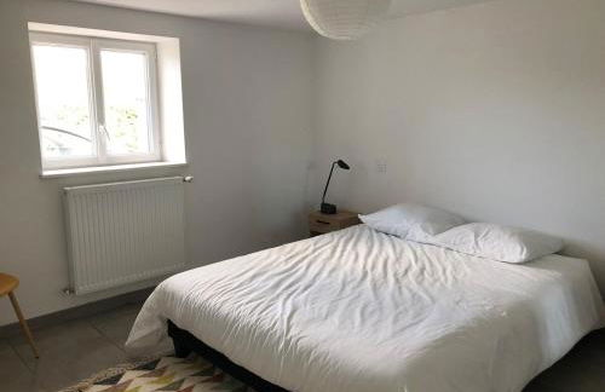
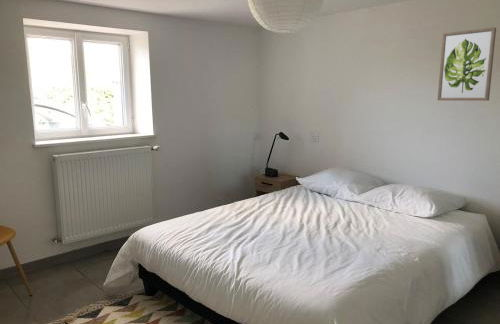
+ wall art [437,26,497,102]
